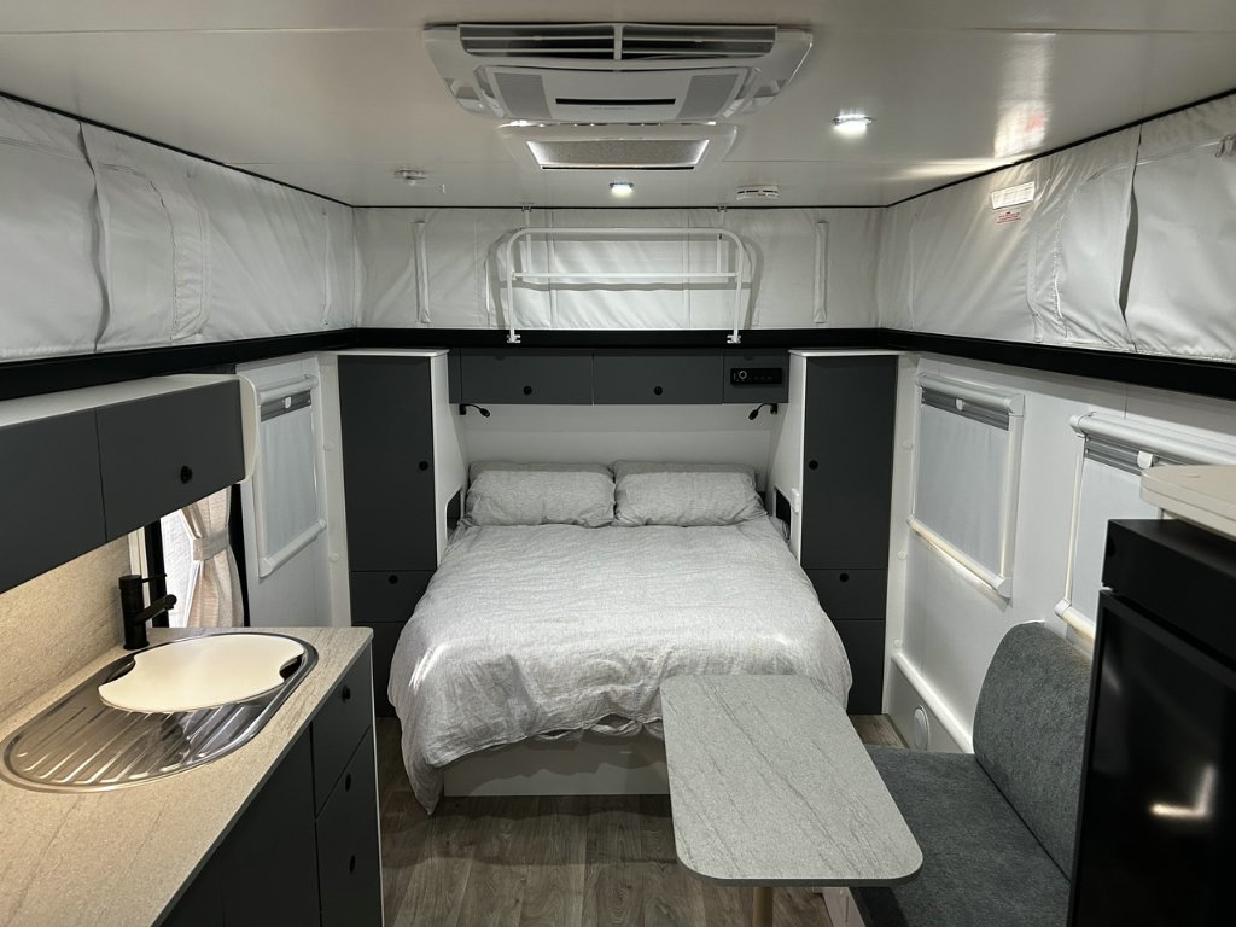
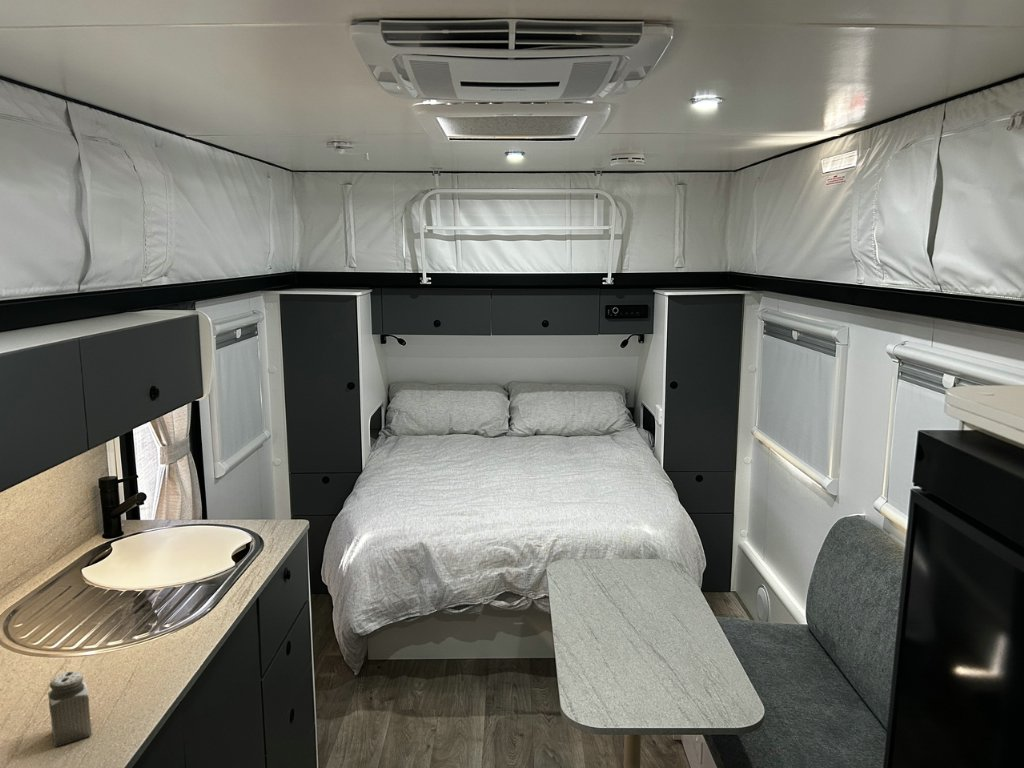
+ salt shaker [47,671,93,748]
